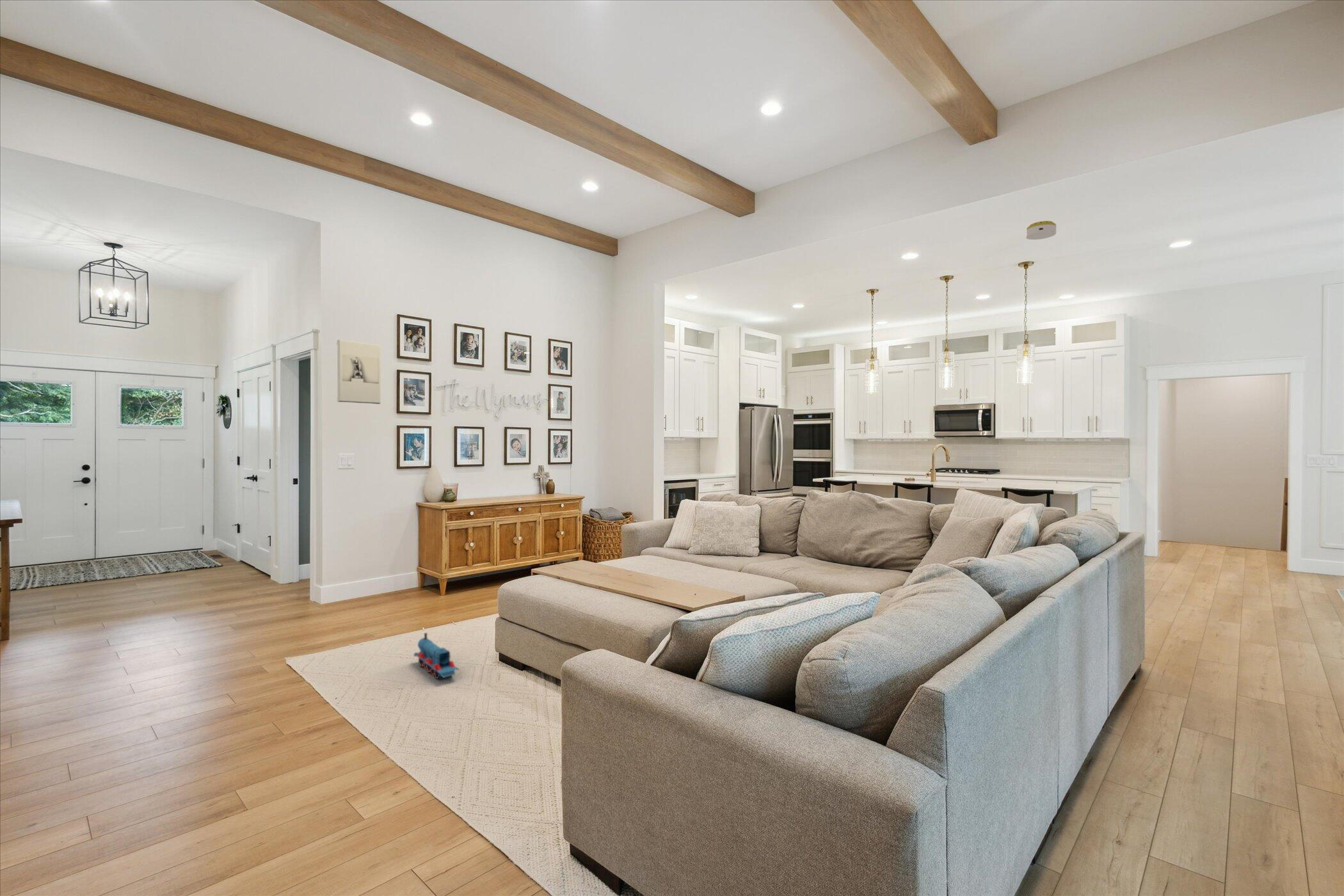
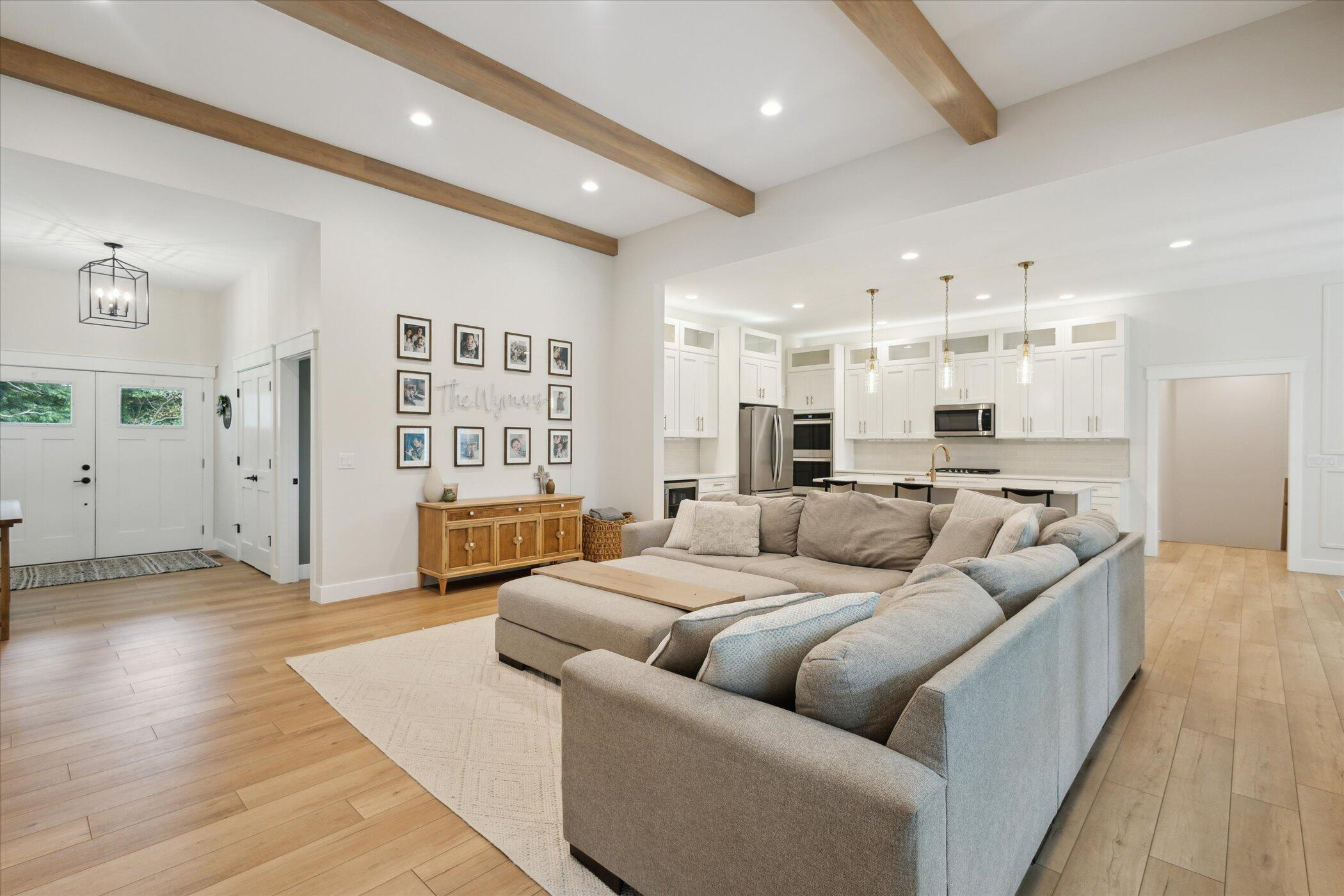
- toy train [413,632,460,680]
- wall sculpture [336,339,381,404]
- smoke detector [1025,220,1057,240]
